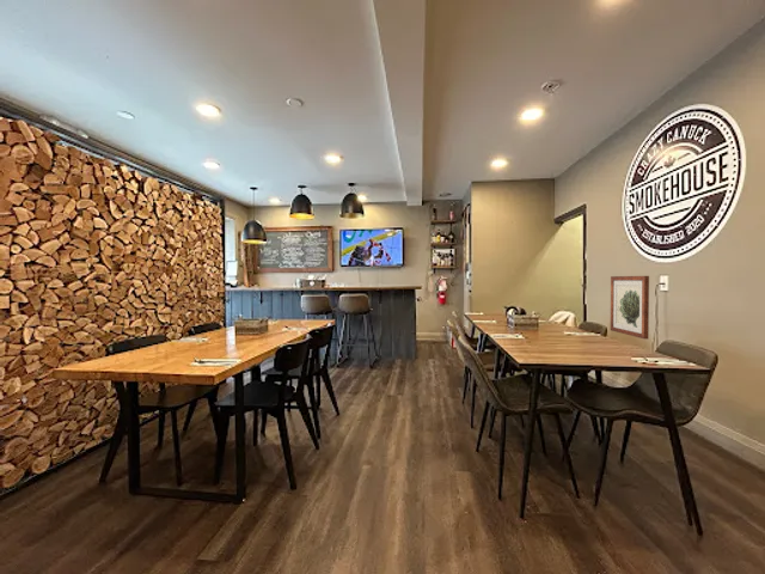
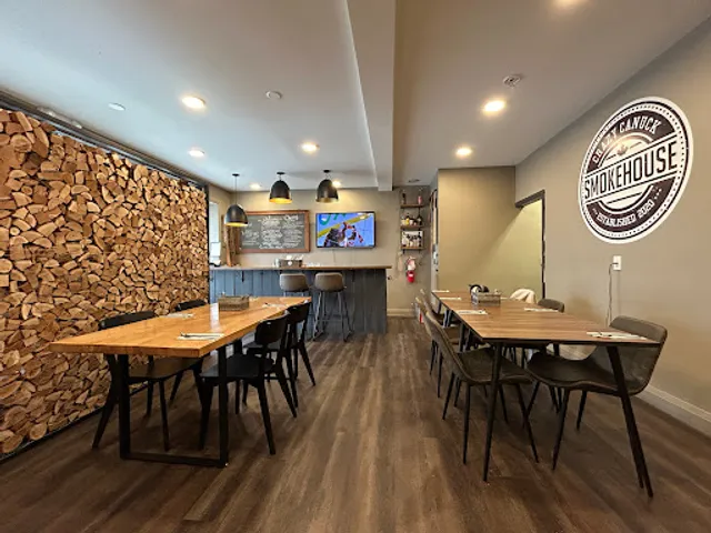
- wall art [610,275,650,340]
